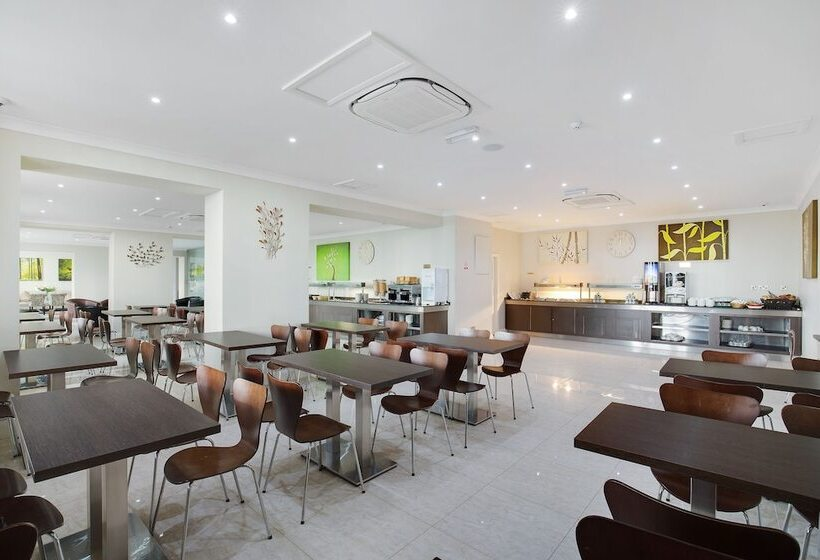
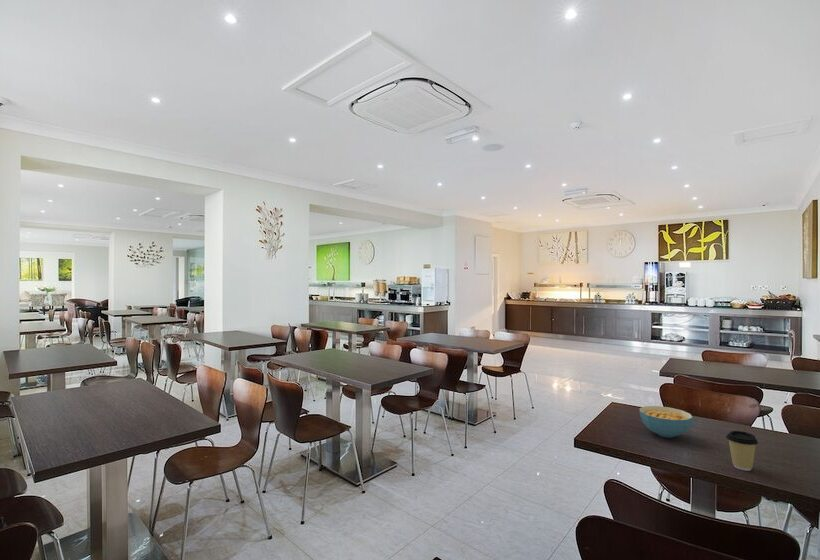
+ cereal bowl [638,405,694,439]
+ coffee cup [725,430,759,472]
